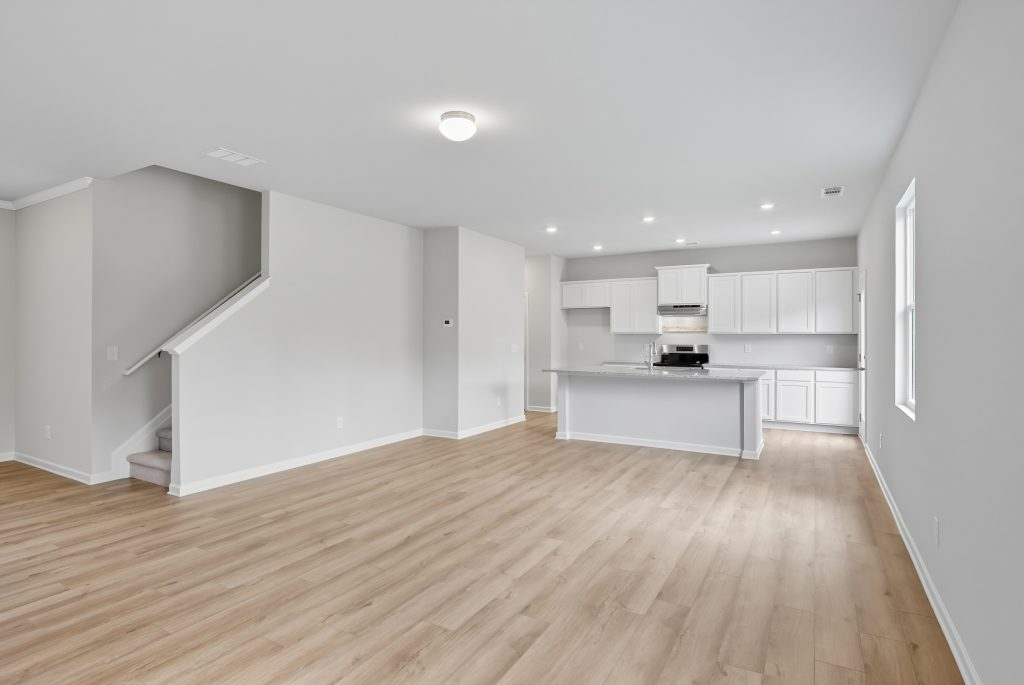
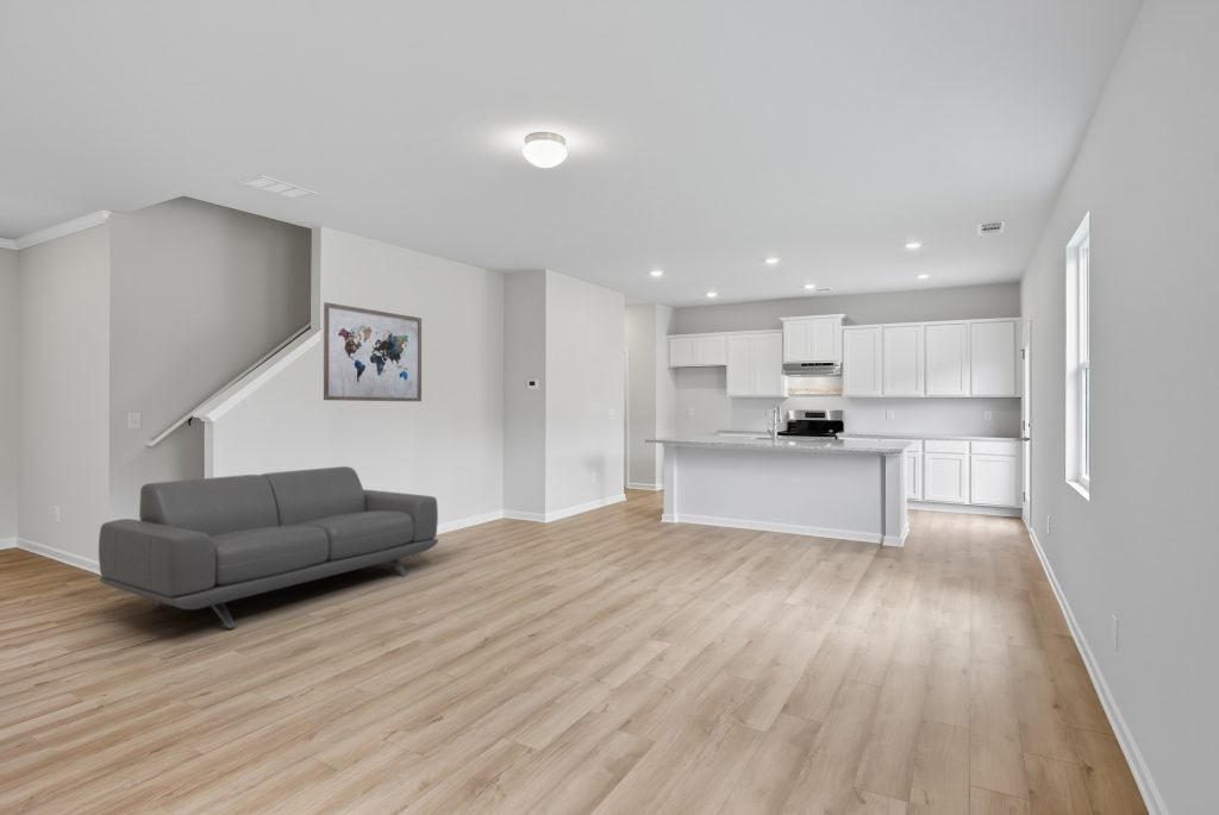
+ sofa [98,465,439,629]
+ wall art [323,301,423,402]
